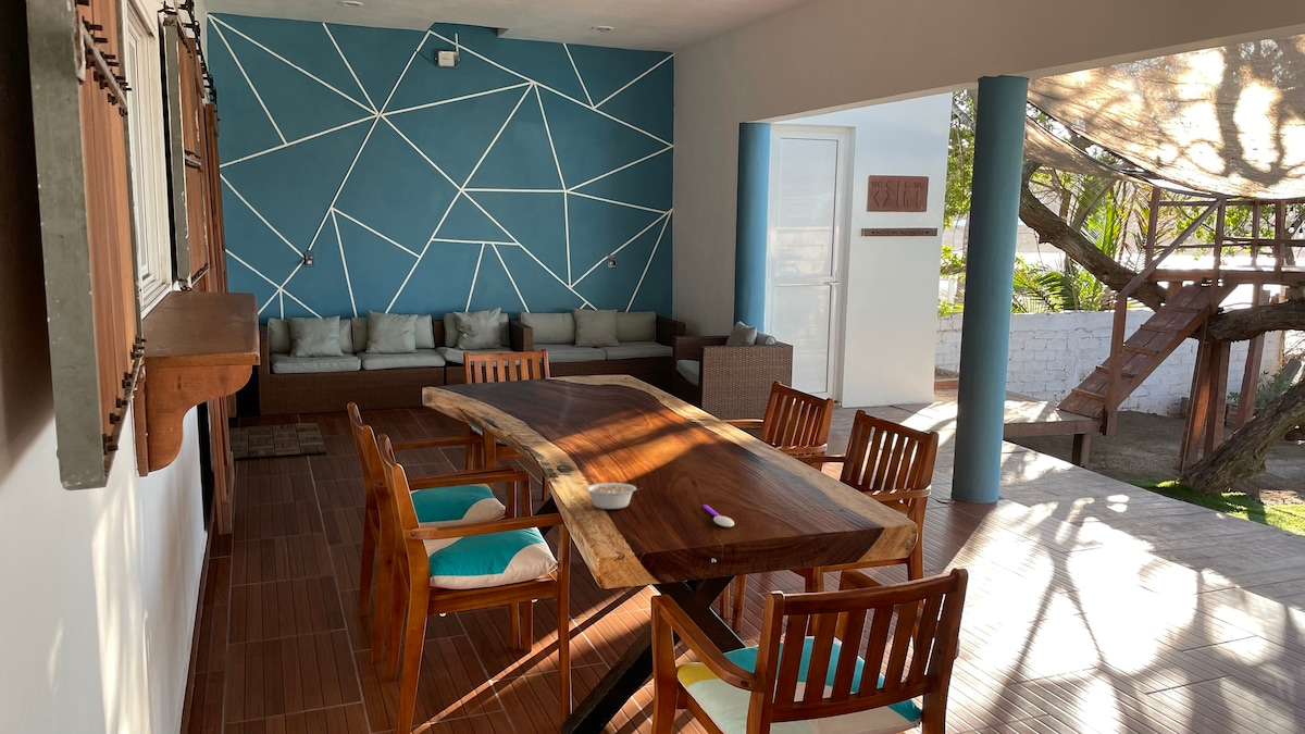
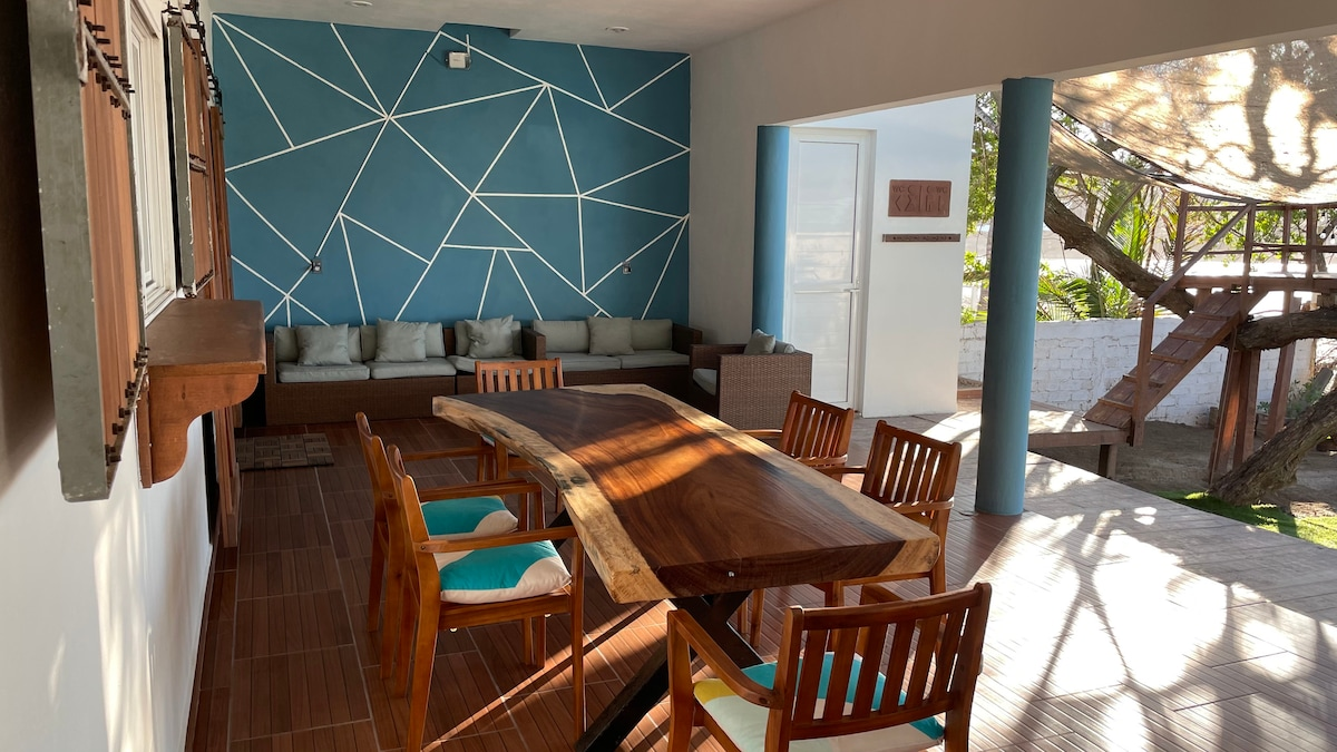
- legume [585,482,642,510]
- spoon [701,503,735,527]
